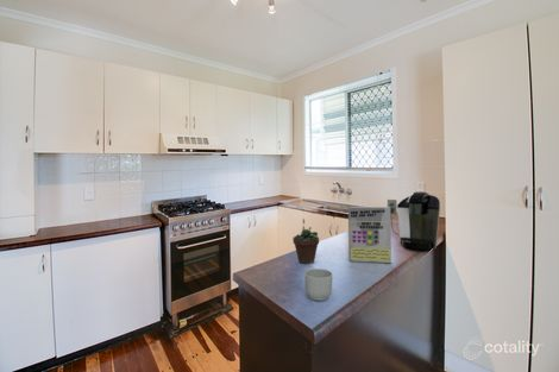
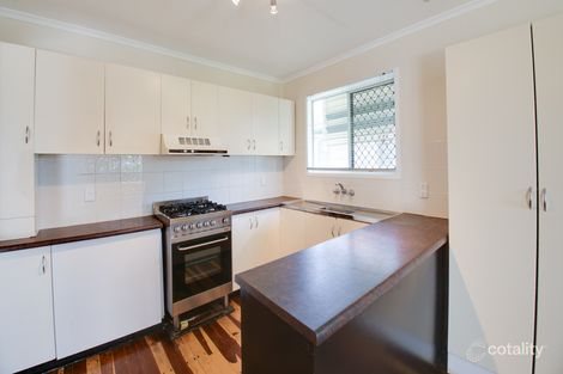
- cereal box [347,206,392,264]
- succulent plant [291,217,320,265]
- coffee maker [387,190,441,251]
- mug [303,267,333,302]
